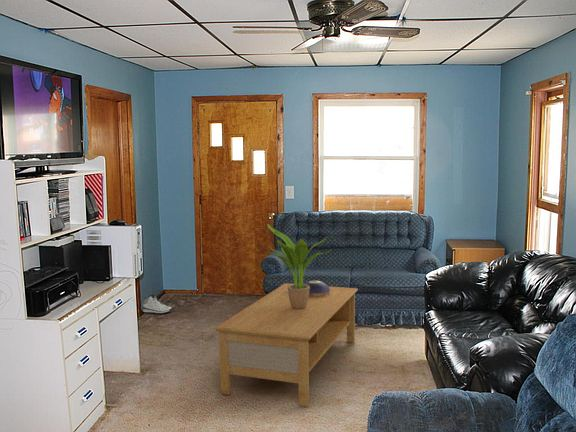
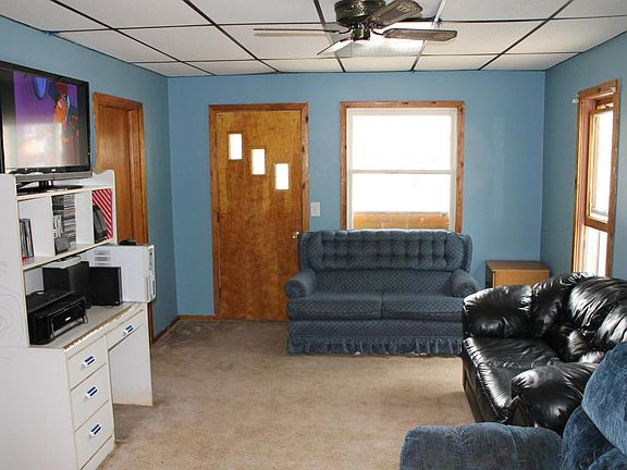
- sneaker [142,294,173,315]
- potted plant [266,223,333,309]
- coffee table [213,282,359,407]
- decorative bowl [303,279,331,297]
